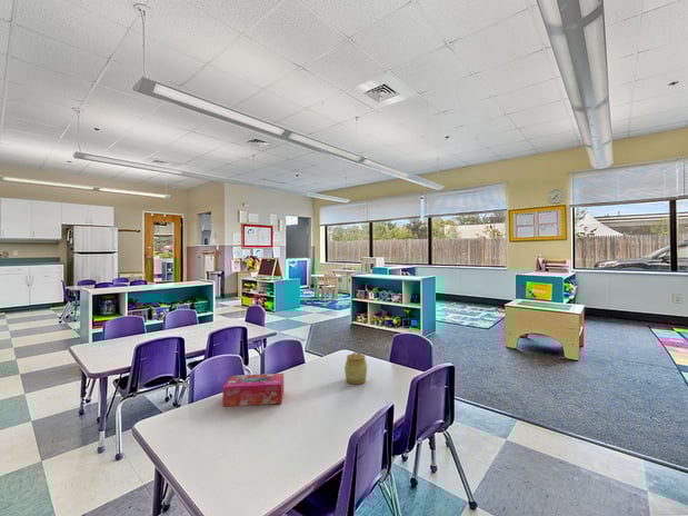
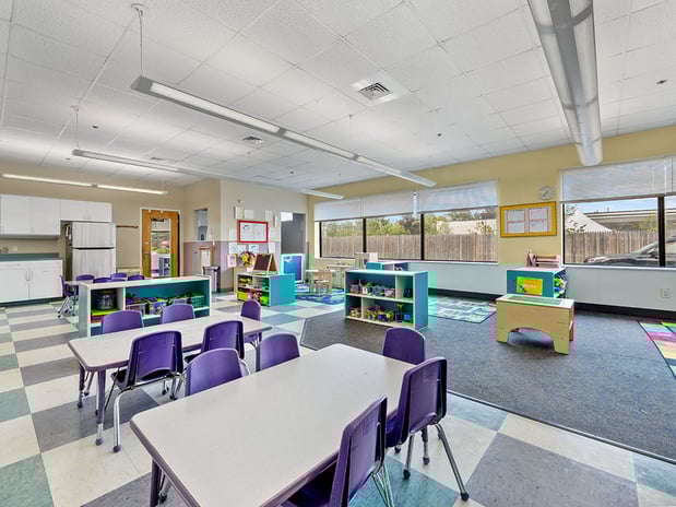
- jar [343,350,368,385]
- tissue box [221,373,285,408]
